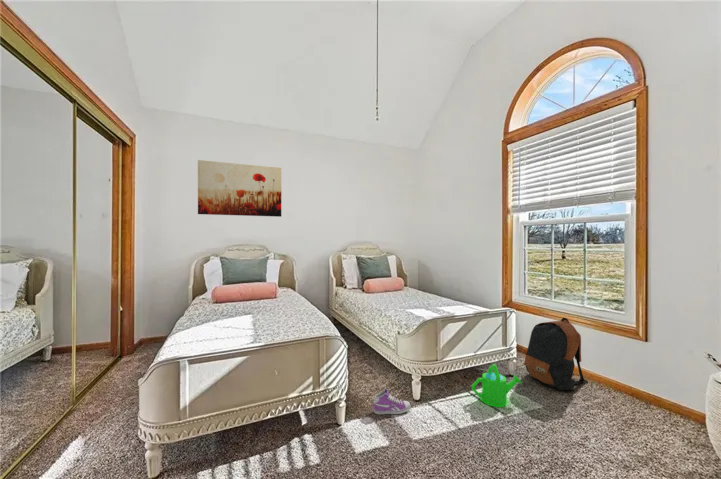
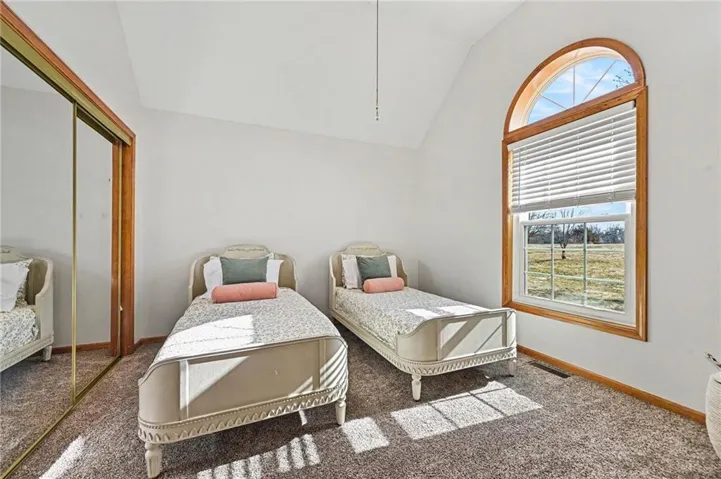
- backpack [523,317,589,391]
- sneaker [373,388,411,415]
- wall art [197,159,282,218]
- watering can [471,363,523,409]
